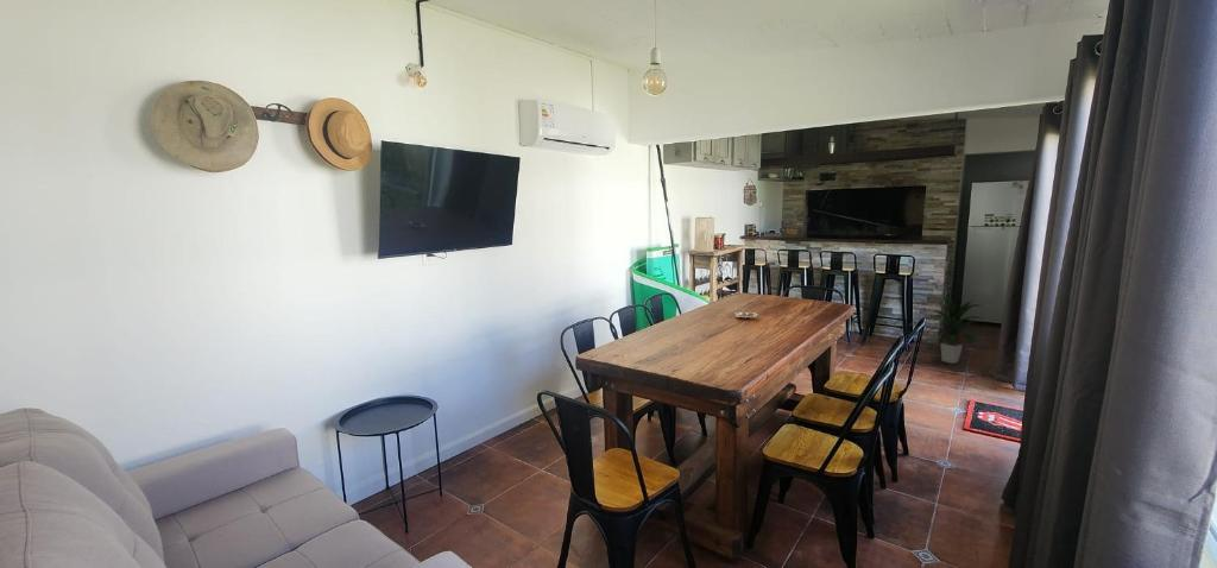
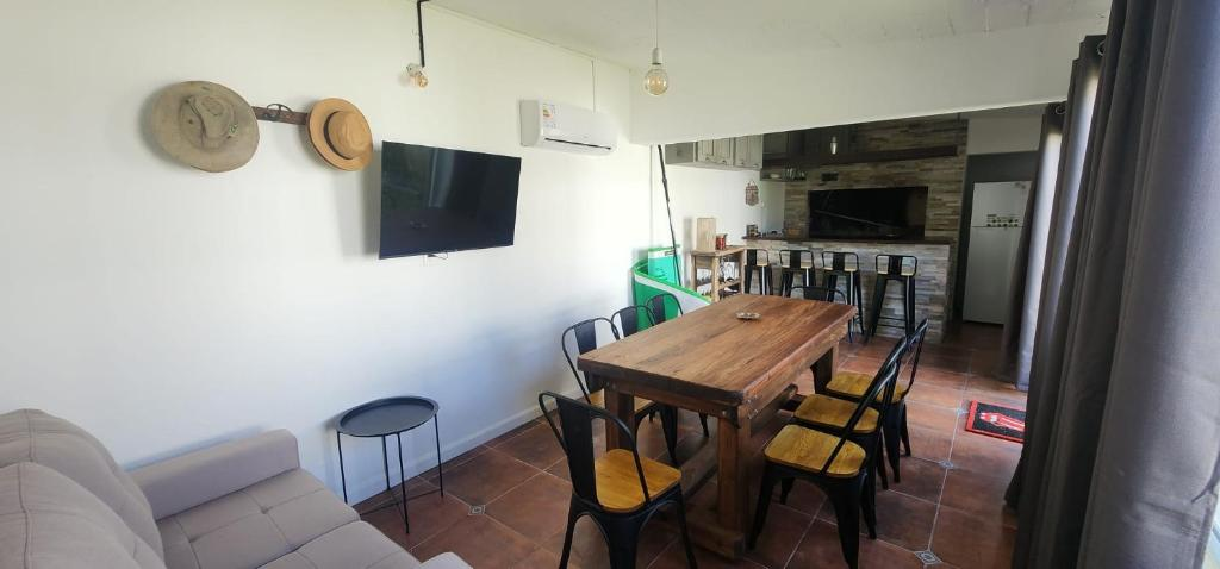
- indoor plant [925,292,984,365]
